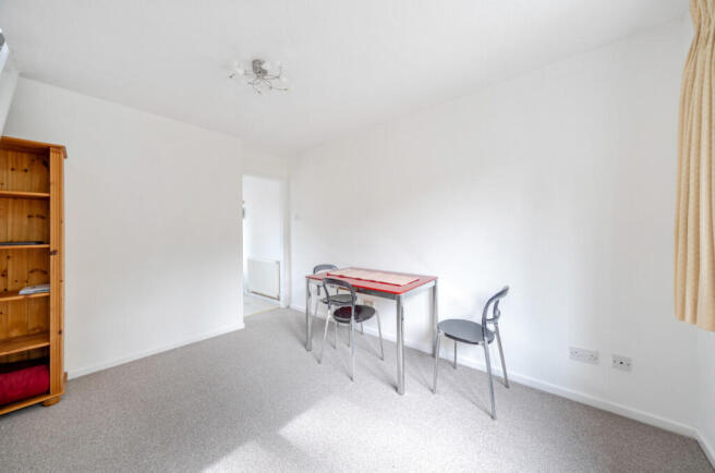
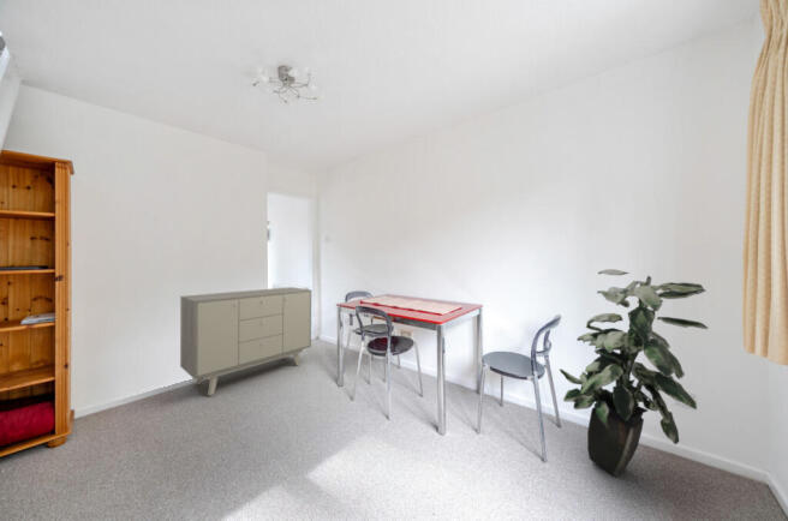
+ sideboard [179,286,312,397]
+ indoor plant [557,268,709,478]
